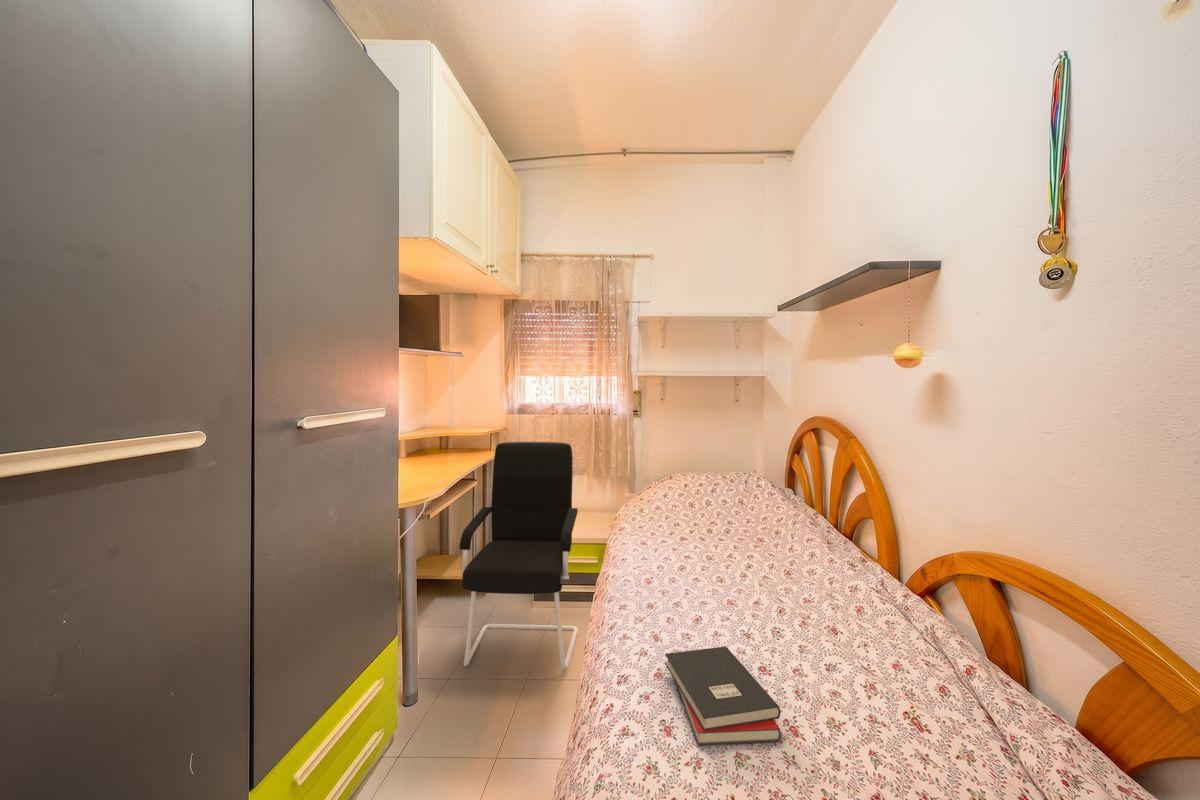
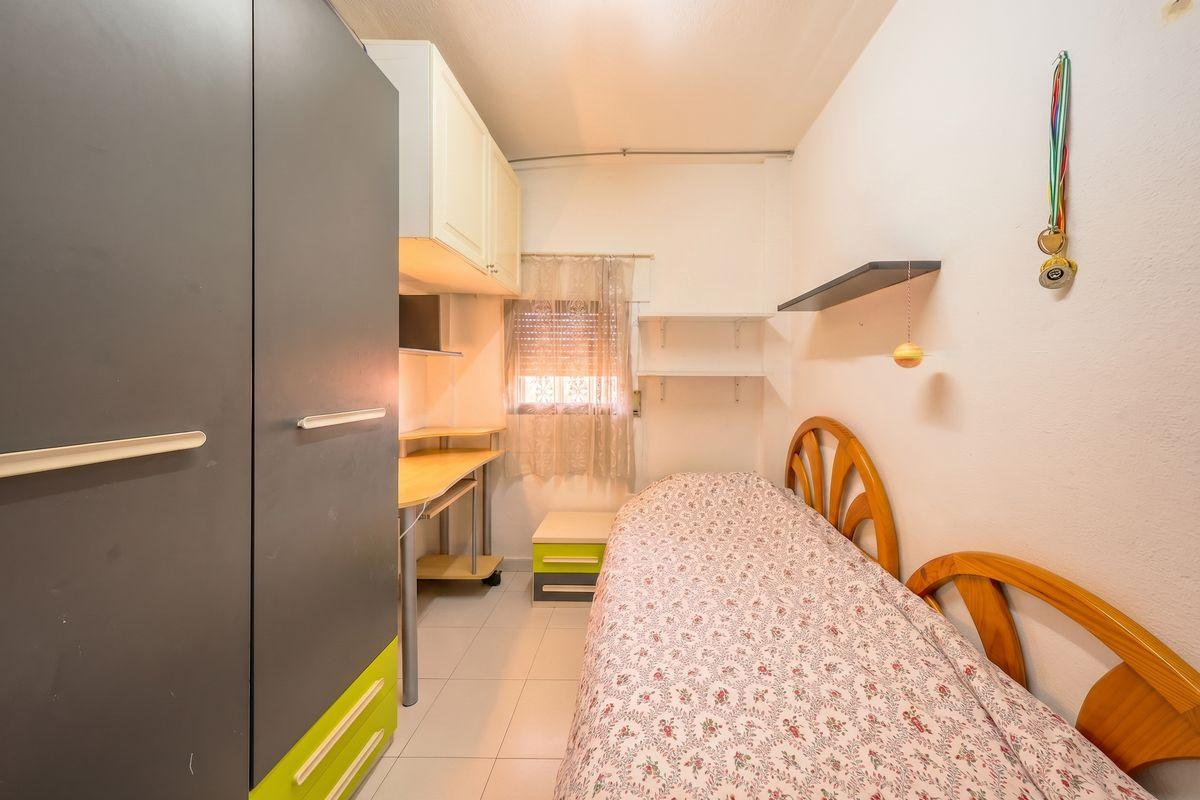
- hardback book [664,645,782,746]
- office chair [459,441,579,670]
